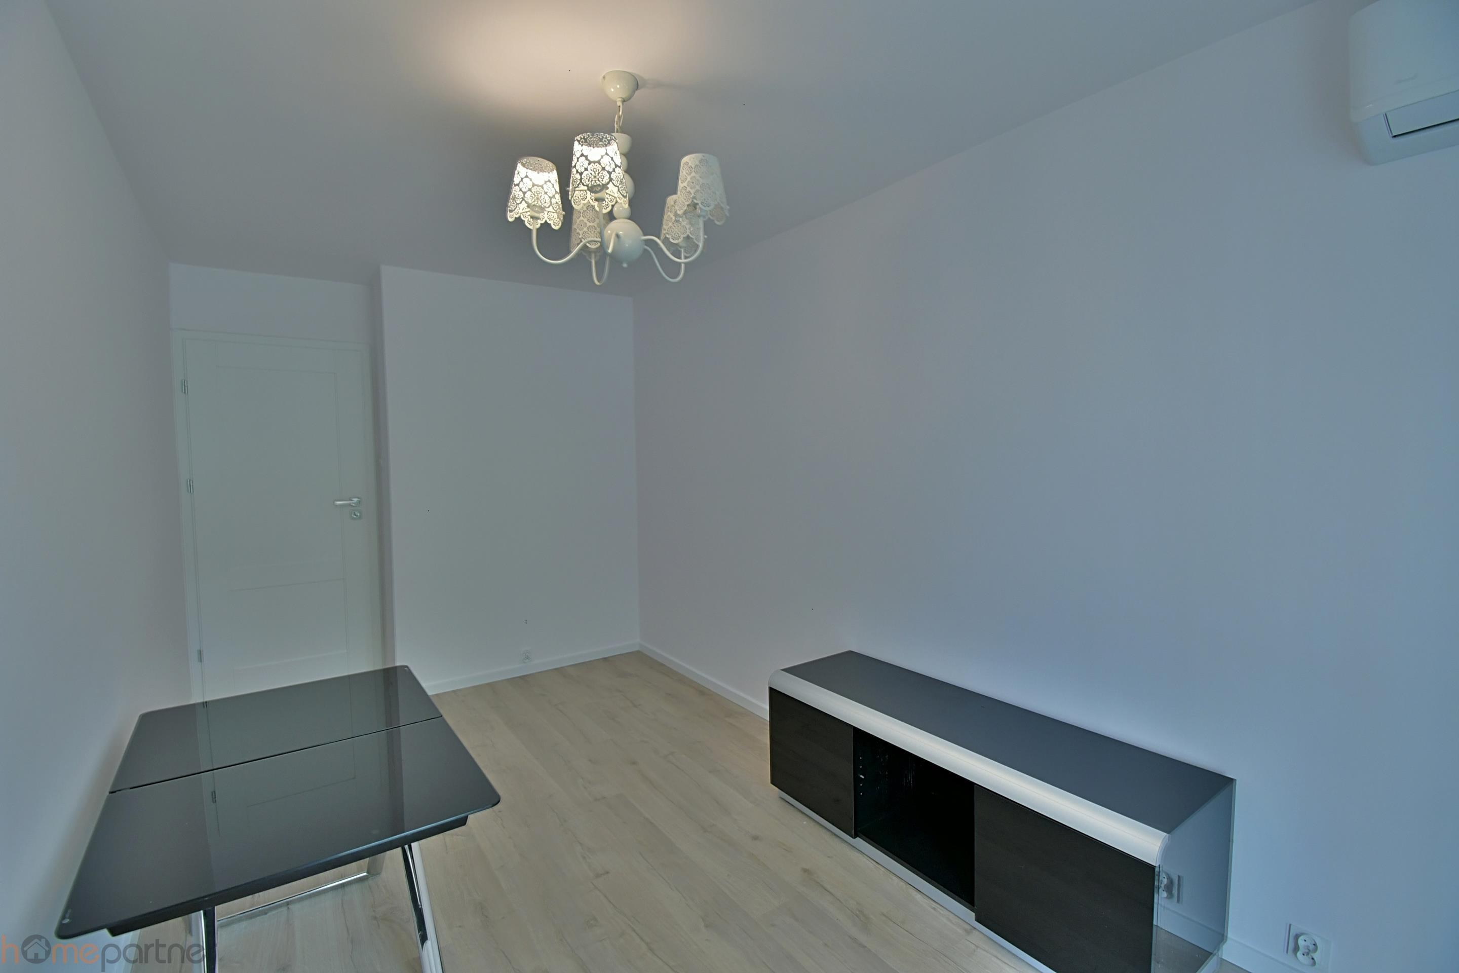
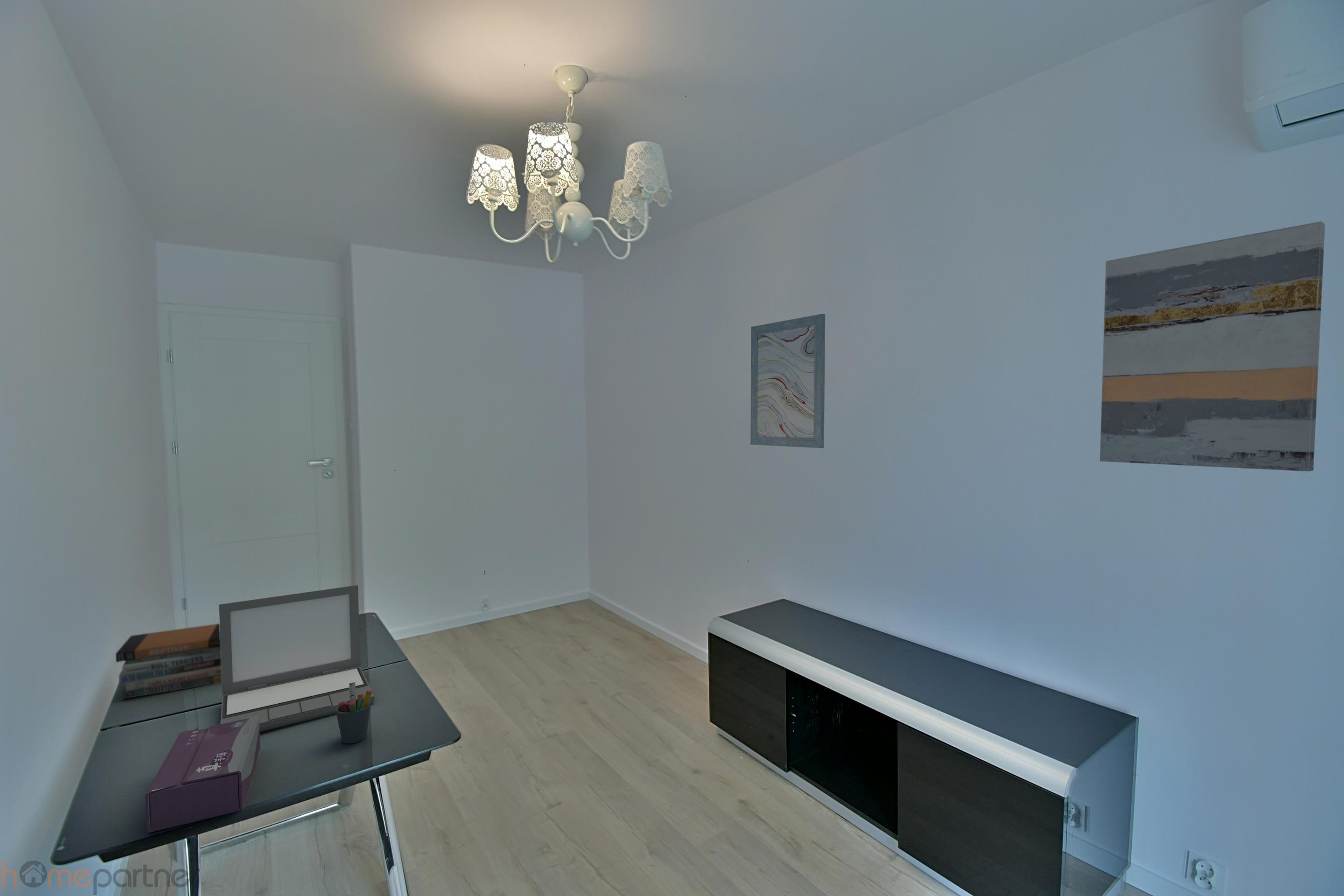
+ tissue box [145,716,261,833]
+ pen holder [336,682,372,744]
+ wall art [1099,221,1325,472]
+ laptop [218,585,375,732]
+ book stack [115,623,222,700]
+ wall art [750,314,826,448]
